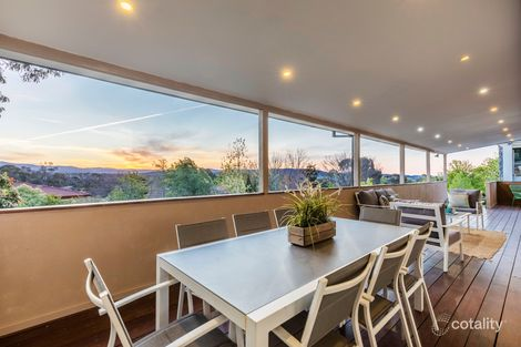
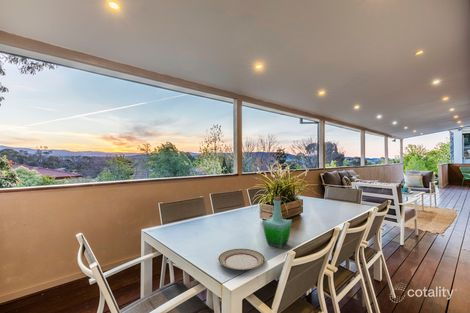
+ bottle [262,196,293,249]
+ plate [217,248,266,271]
